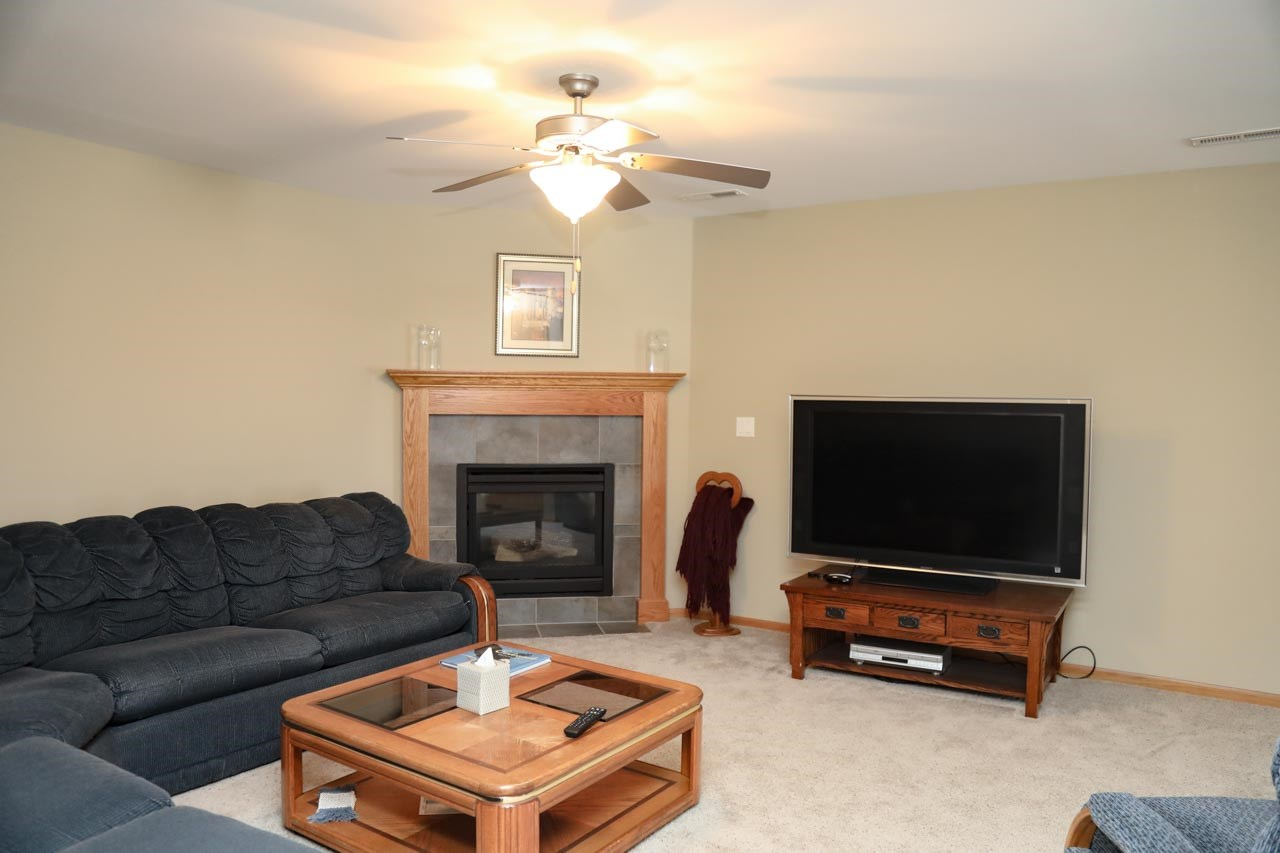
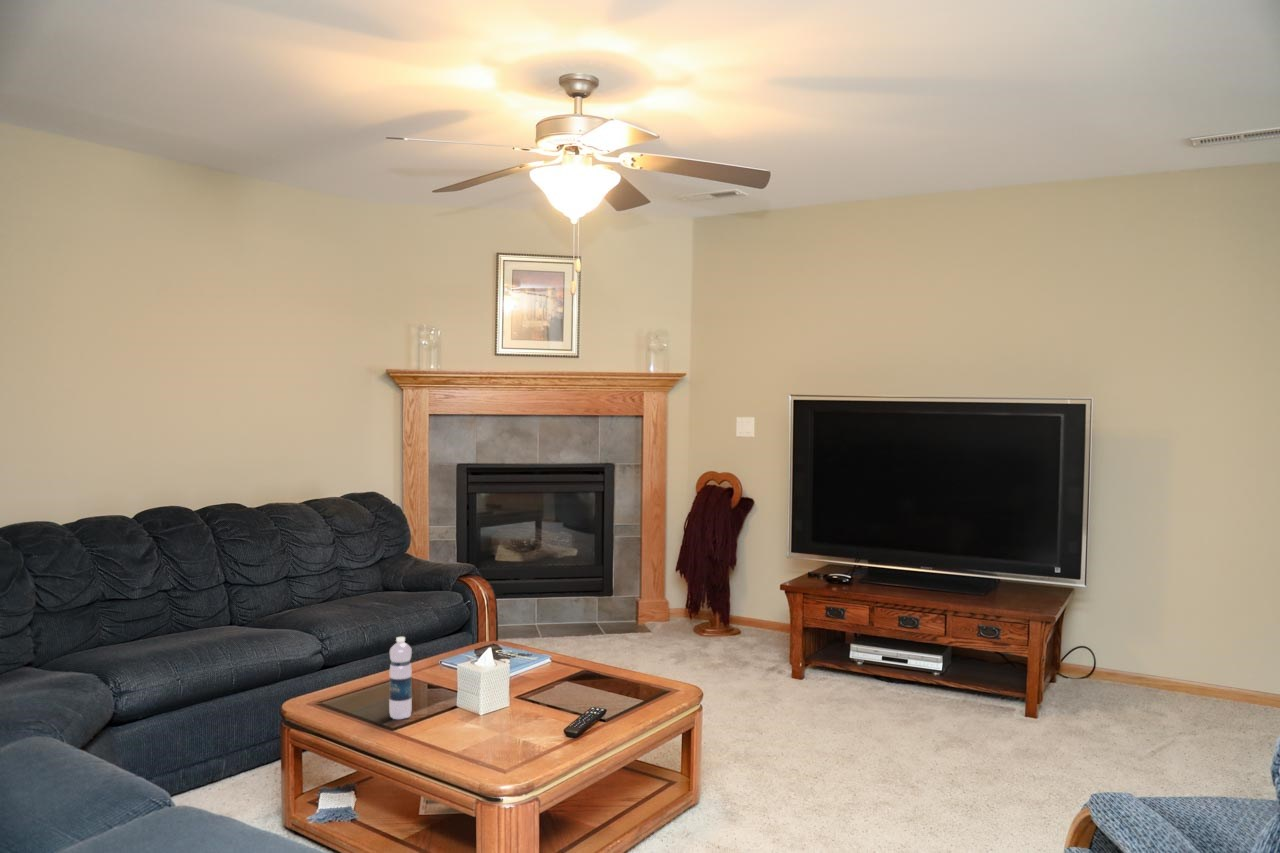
+ water bottle [388,636,413,720]
